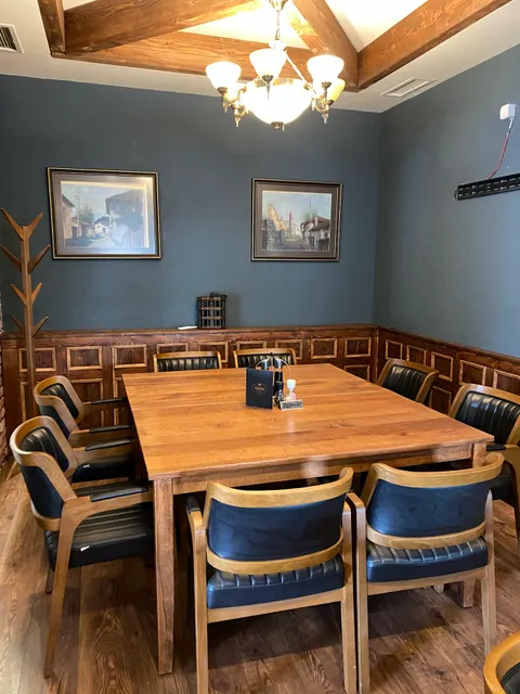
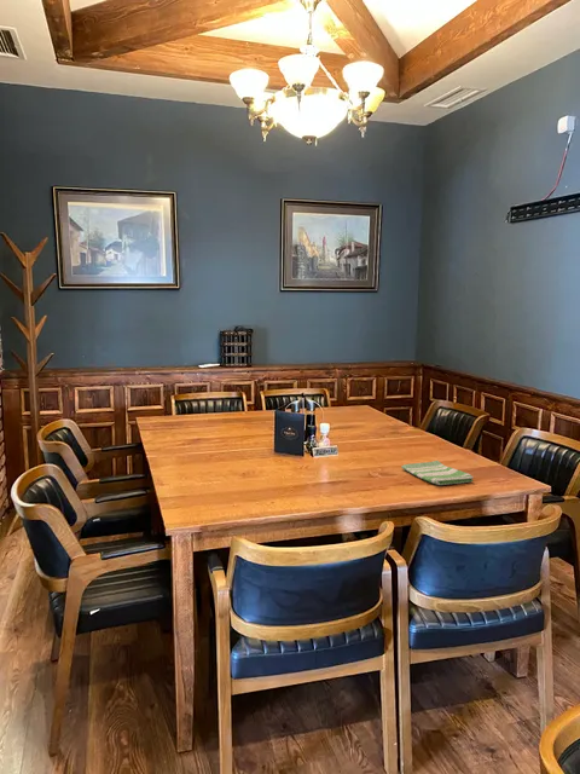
+ dish towel [400,460,475,486]
